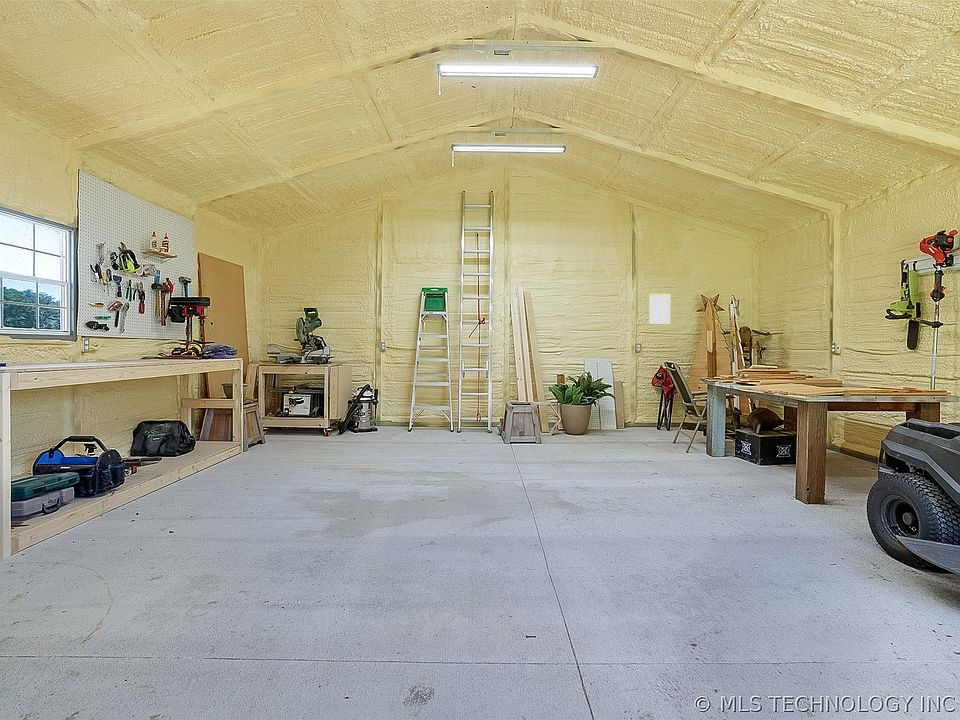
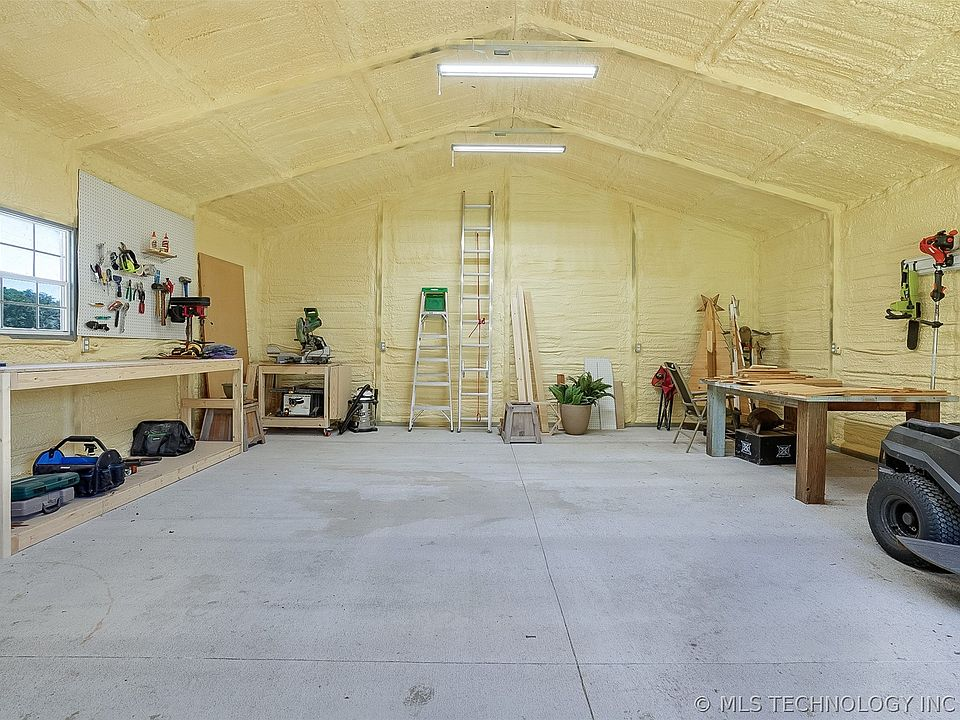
- calendar [648,291,672,325]
